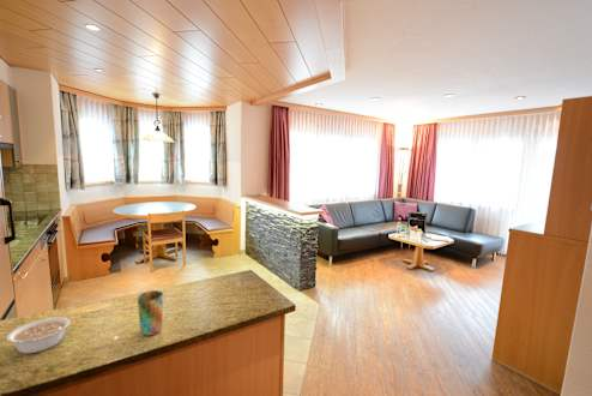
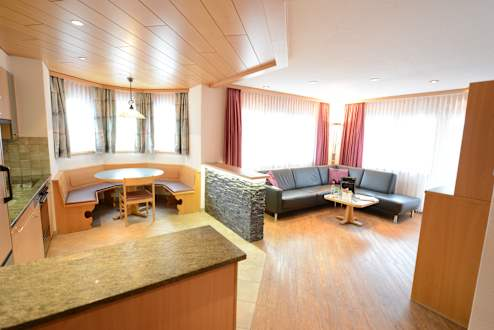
- legume [5,316,71,355]
- cup [137,289,164,337]
